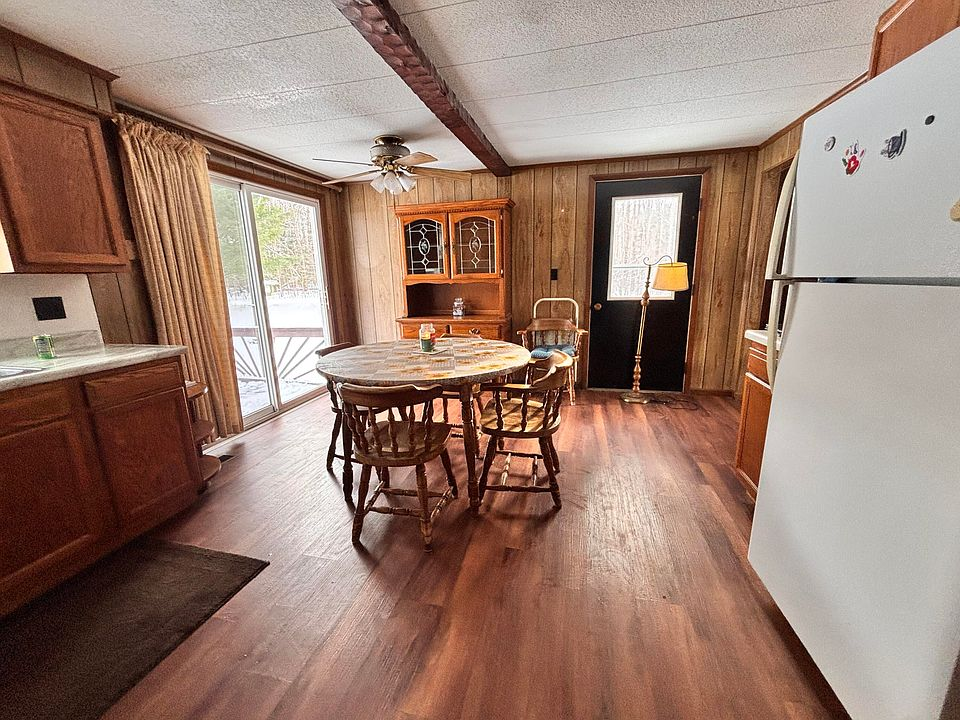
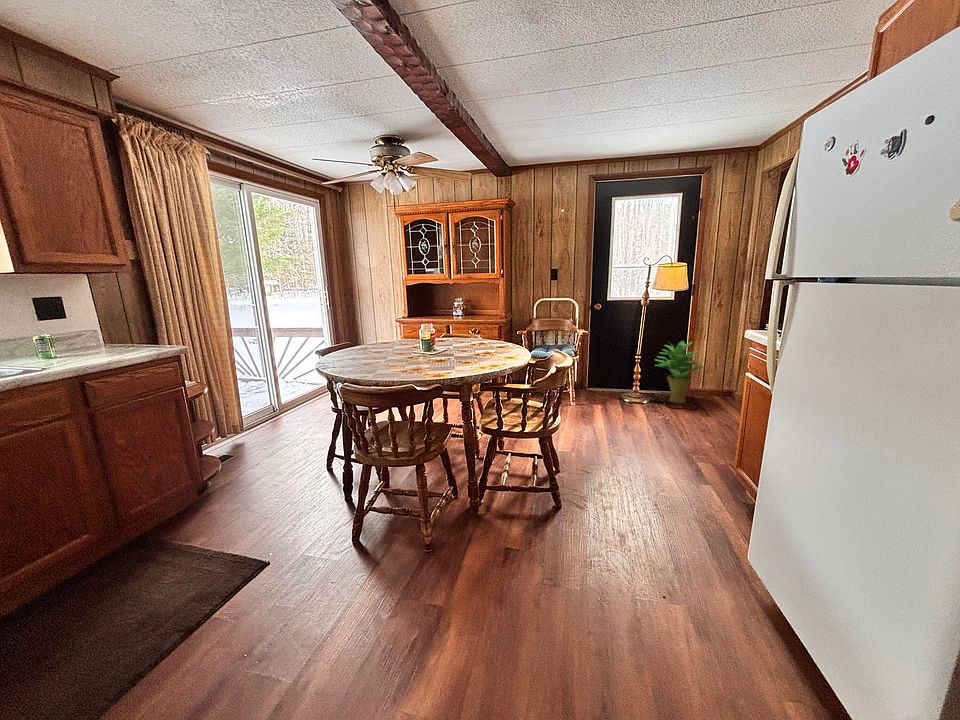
+ potted plant [654,340,708,404]
